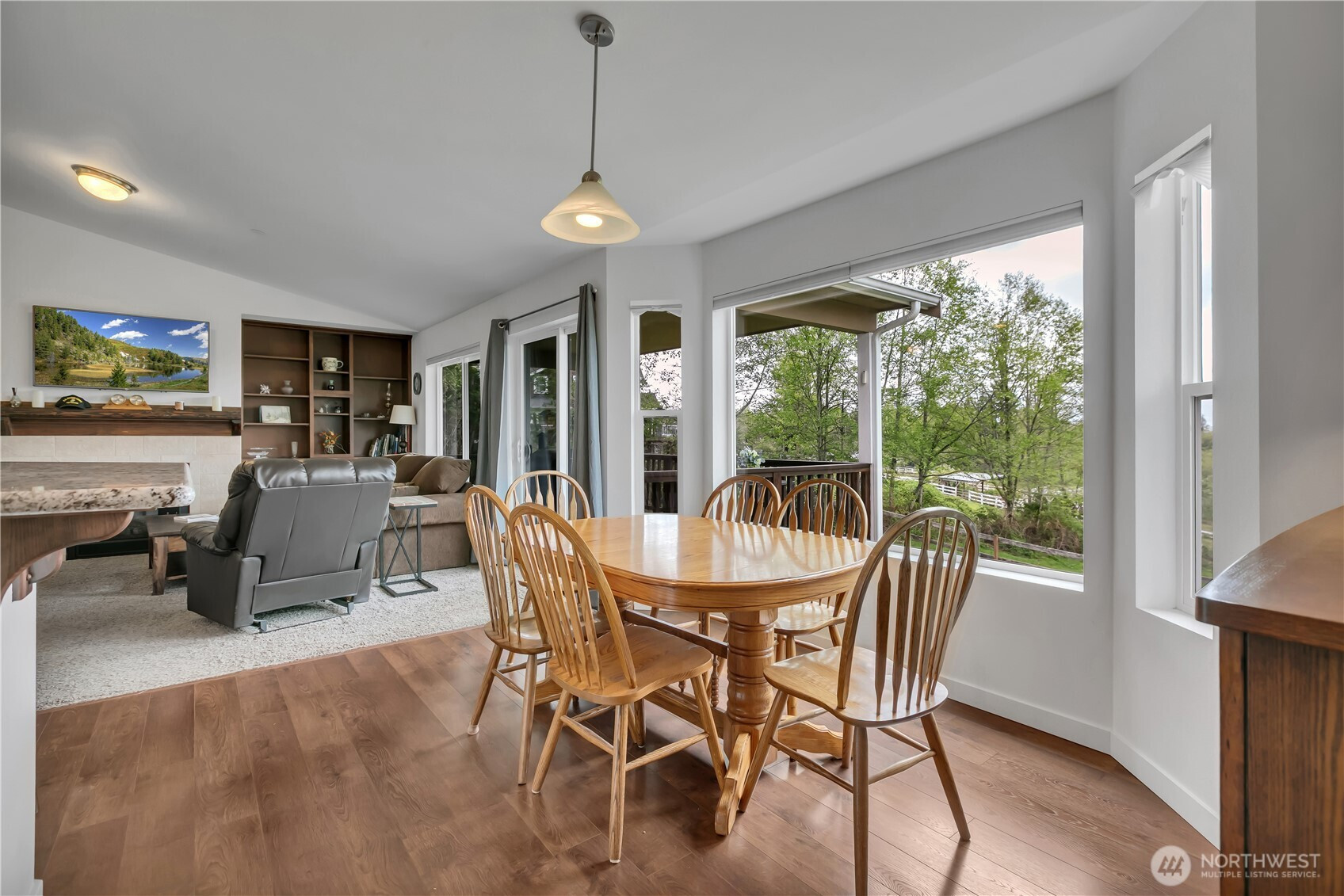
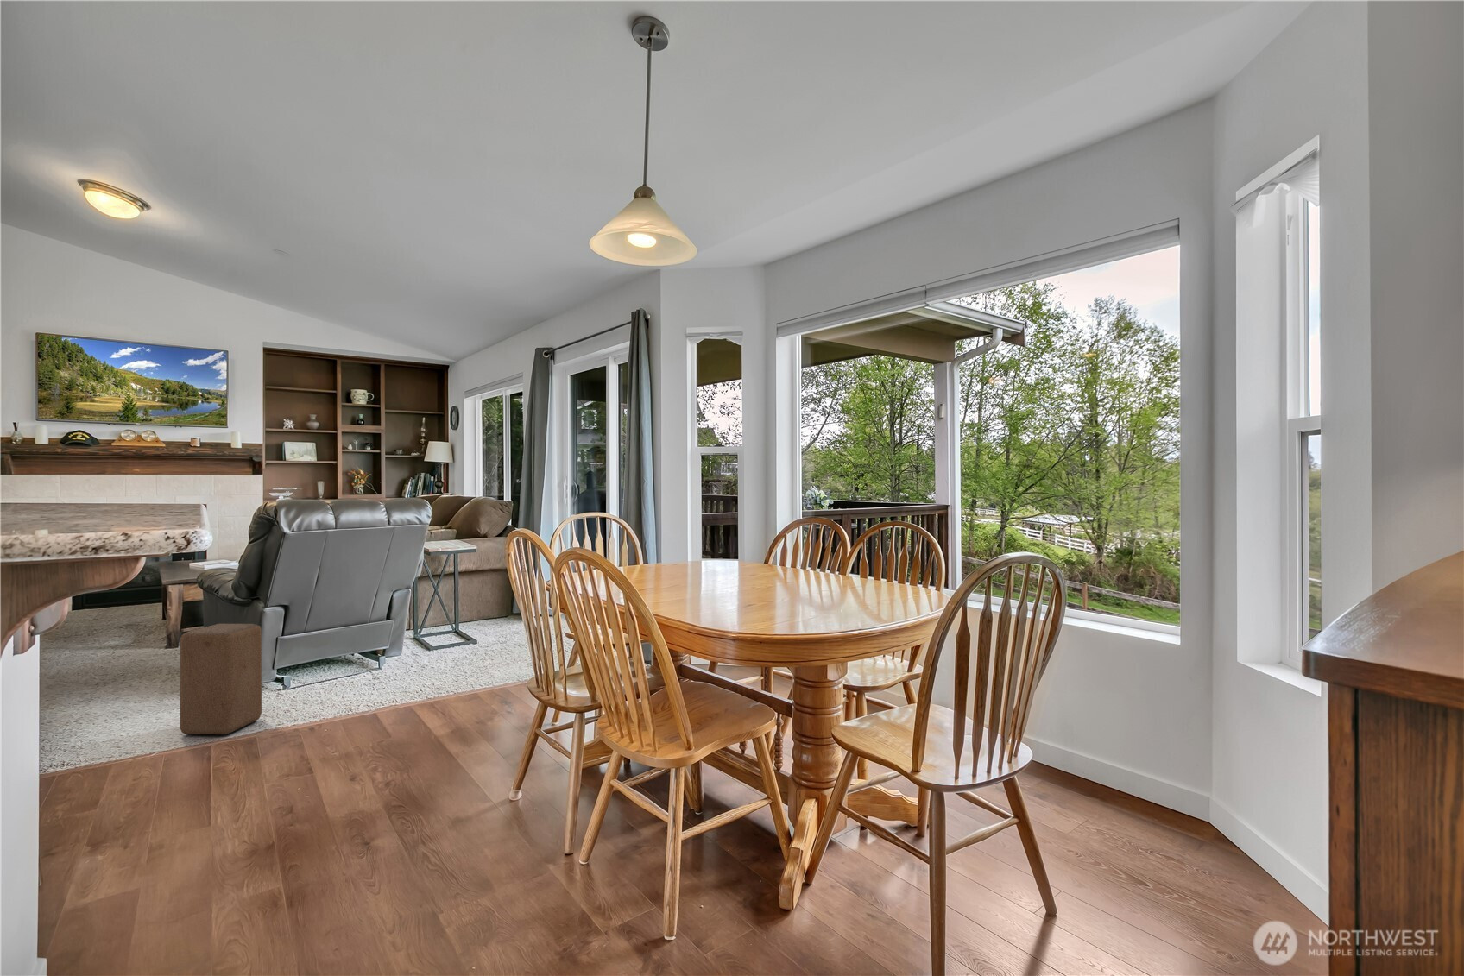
+ stool [180,623,263,735]
